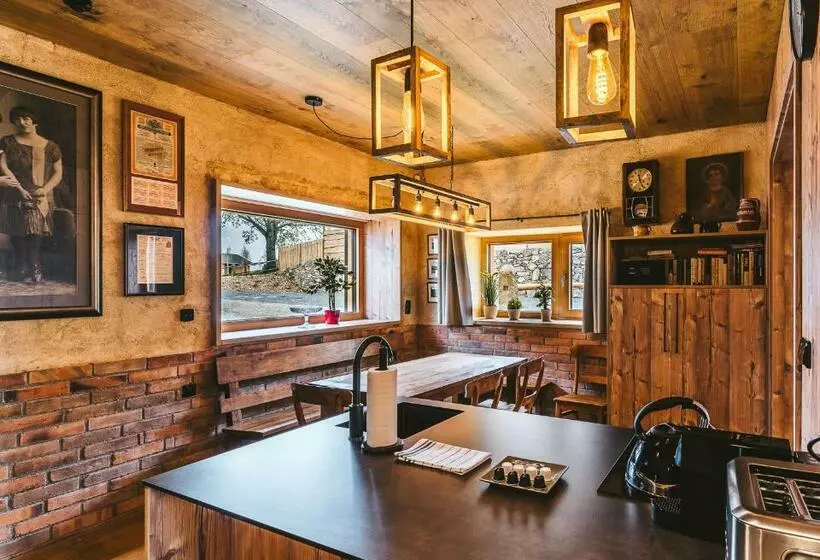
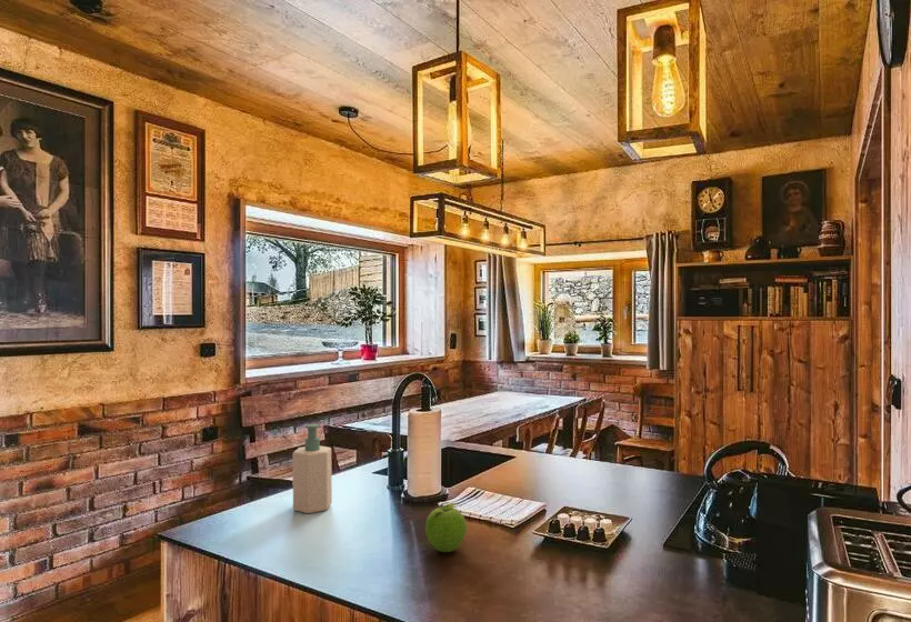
+ soap bottle [292,423,333,514]
+ fruit [424,502,468,553]
